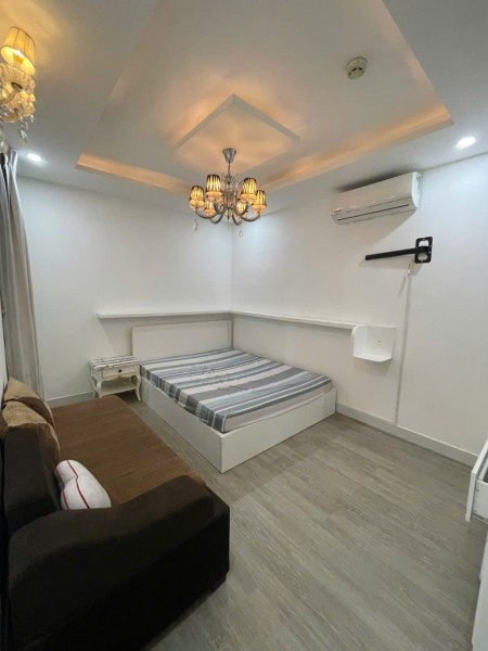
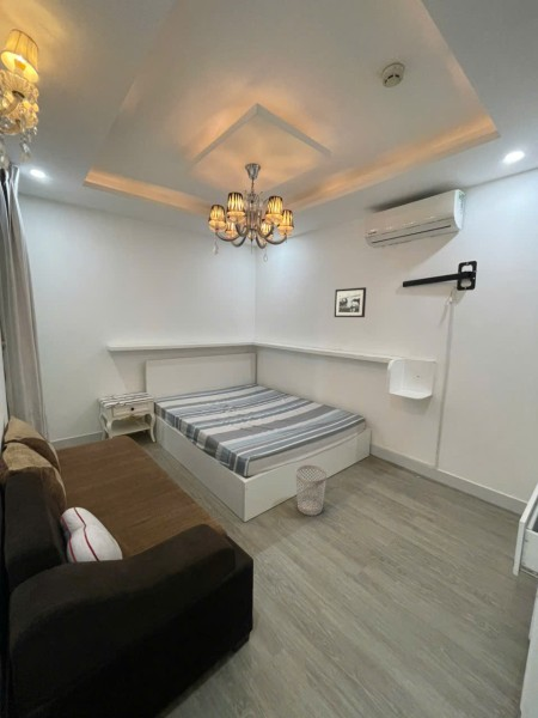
+ picture frame [334,286,367,318]
+ wastebasket [294,463,328,517]
